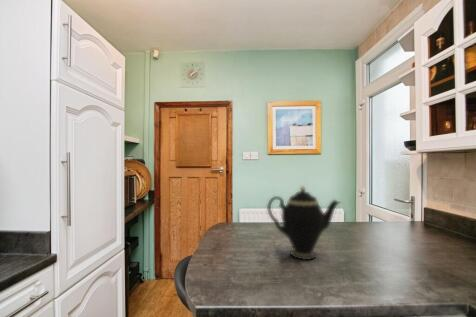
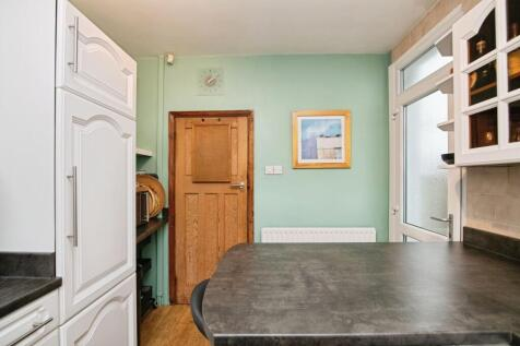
- teapot [266,184,343,261]
